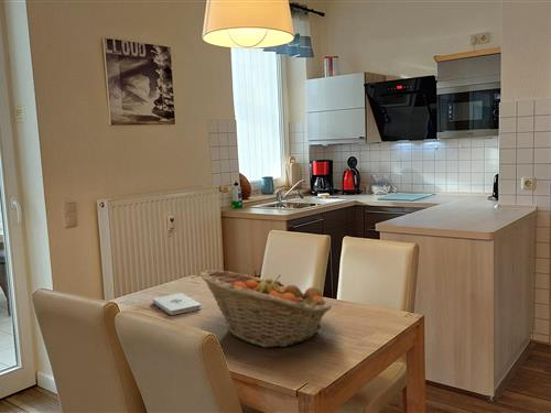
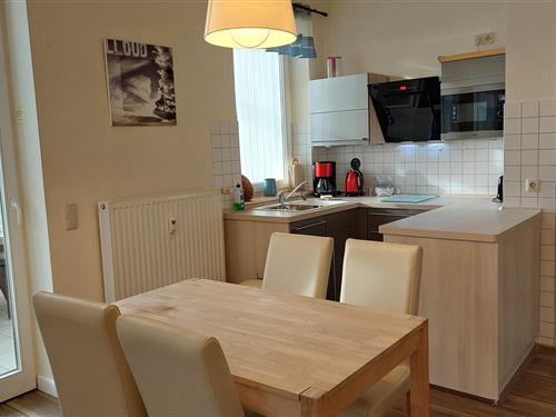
- notepad [152,292,202,316]
- fruit basket [199,269,333,349]
